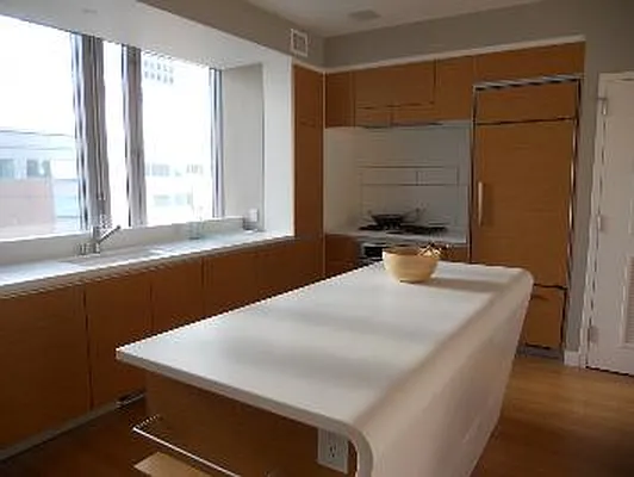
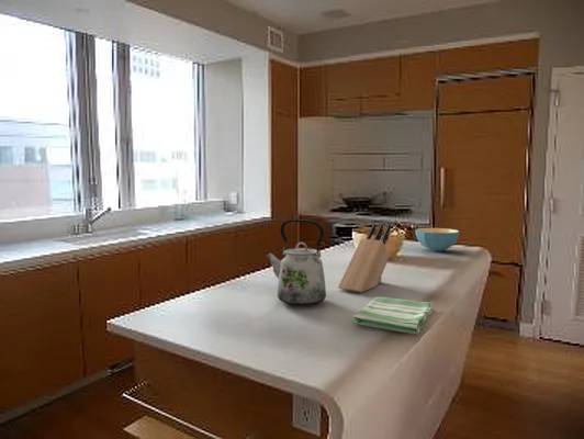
+ knife block [337,223,392,293]
+ dish towel [351,296,436,335]
+ cereal bowl [414,227,460,252]
+ kettle [265,218,327,307]
